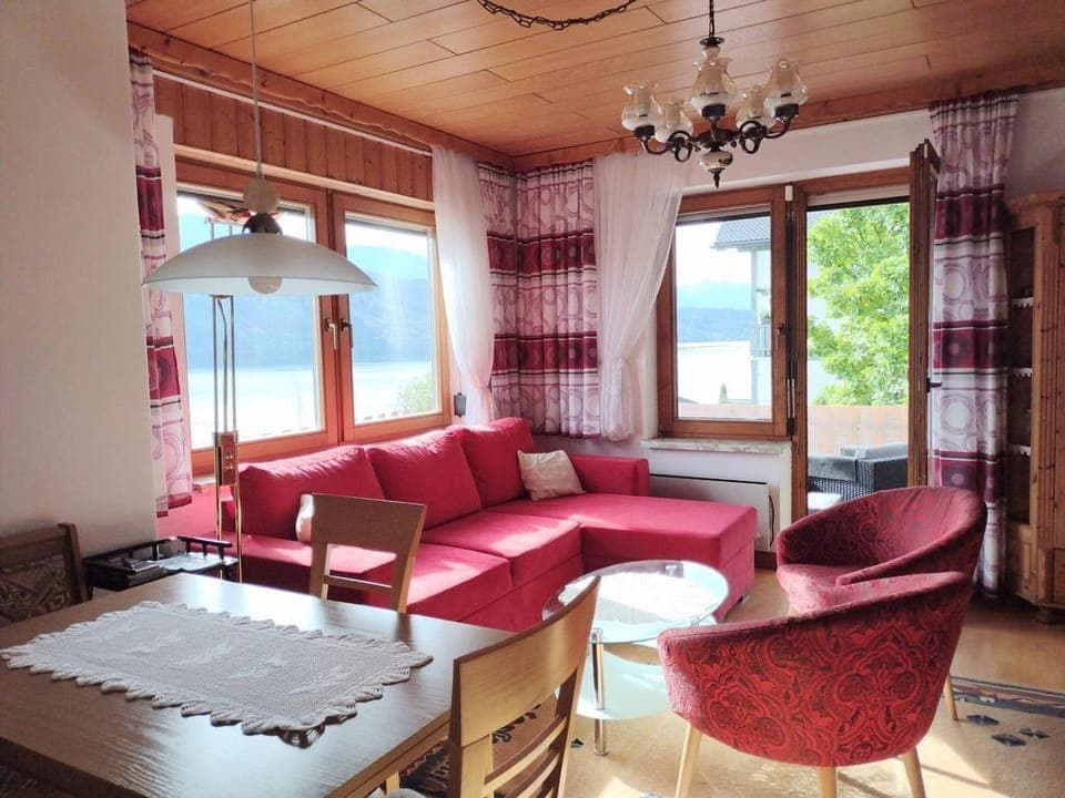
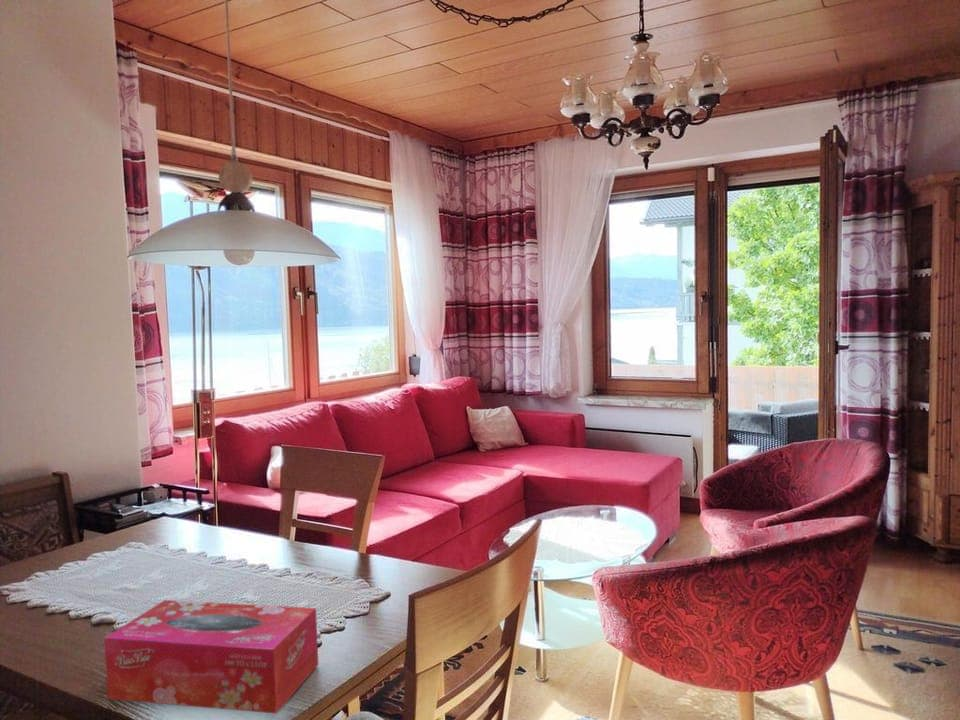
+ tissue box [103,599,320,715]
